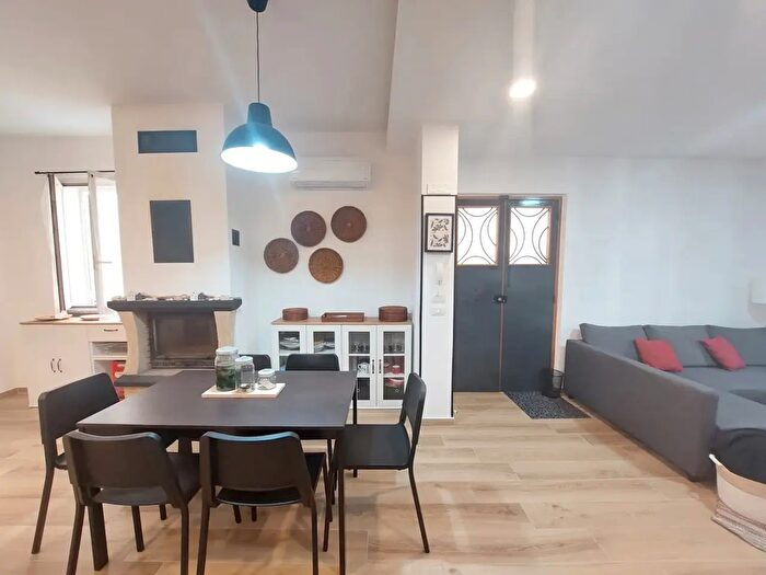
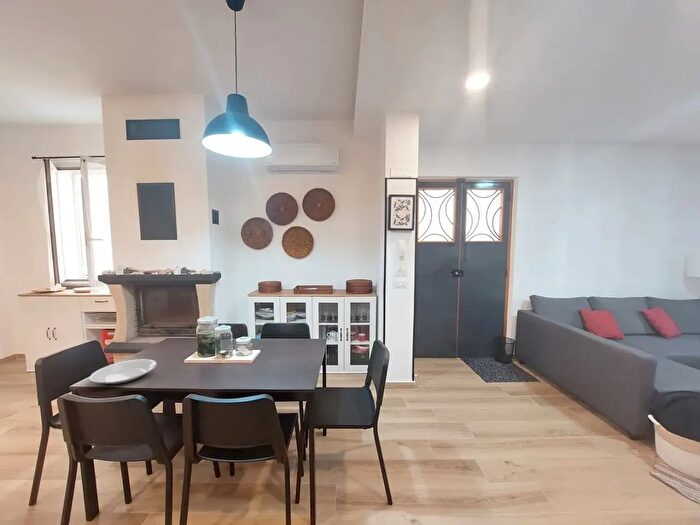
+ plate [89,358,158,386]
